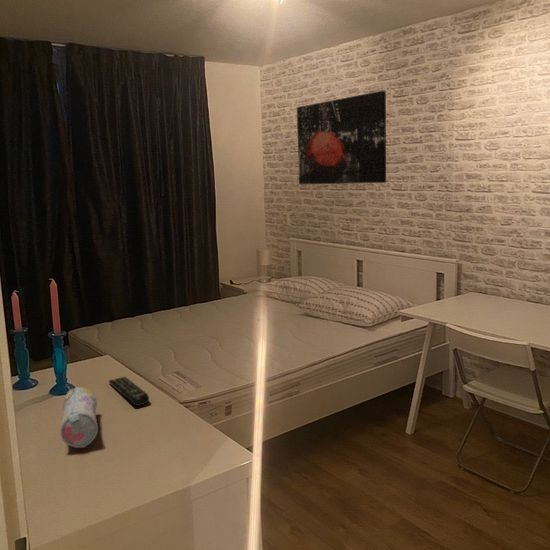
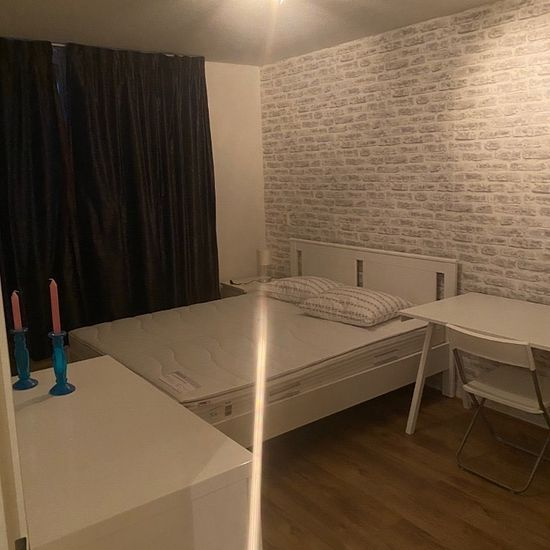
- pencil case [60,386,99,449]
- wall art [296,90,387,186]
- remote control [108,376,150,407]
